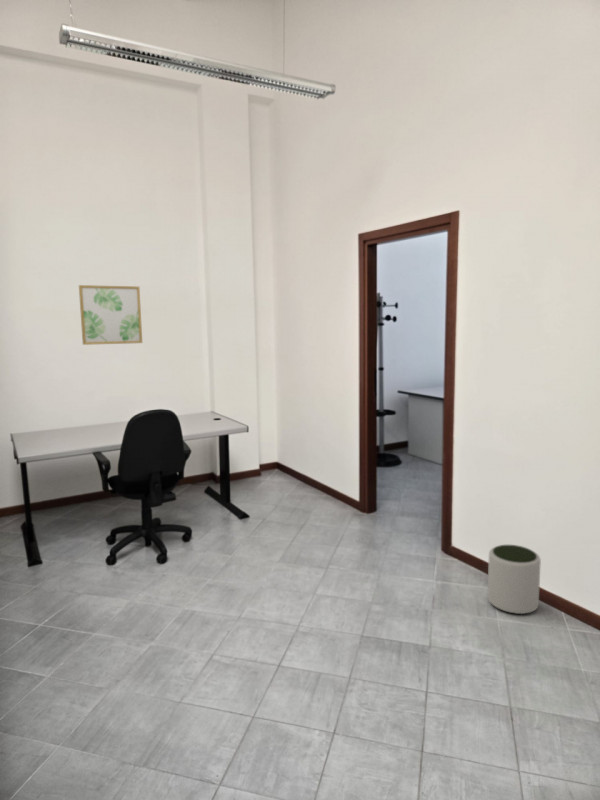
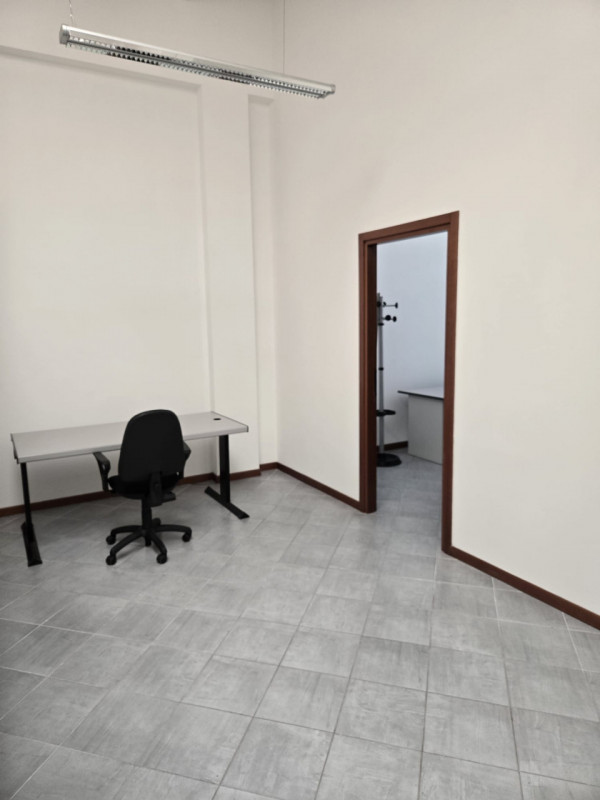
- plant pot [487,544,542,615]
- wall art [78,284,143,346]
